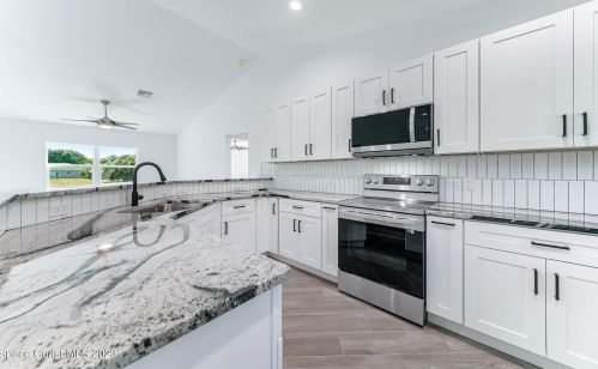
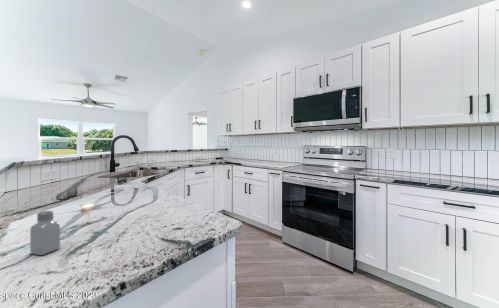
+ saltshaker [29,210,61,256]
